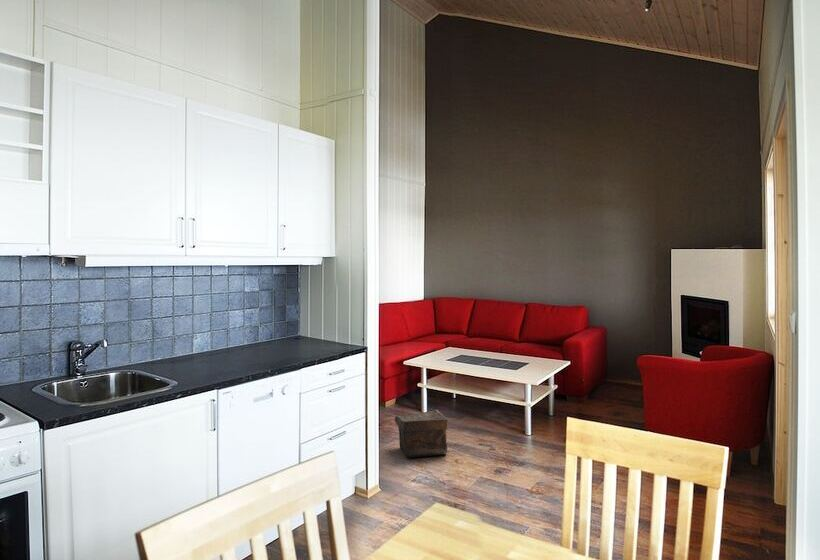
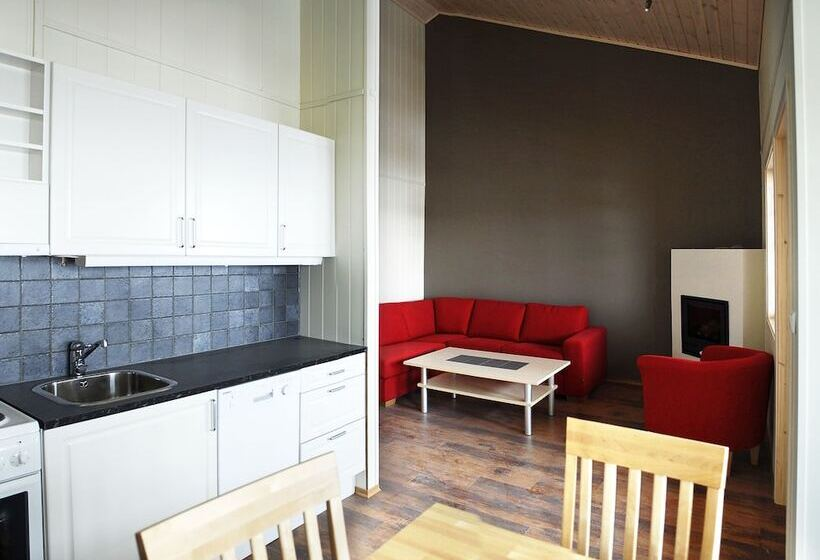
- pouch [394,409,449,458]
